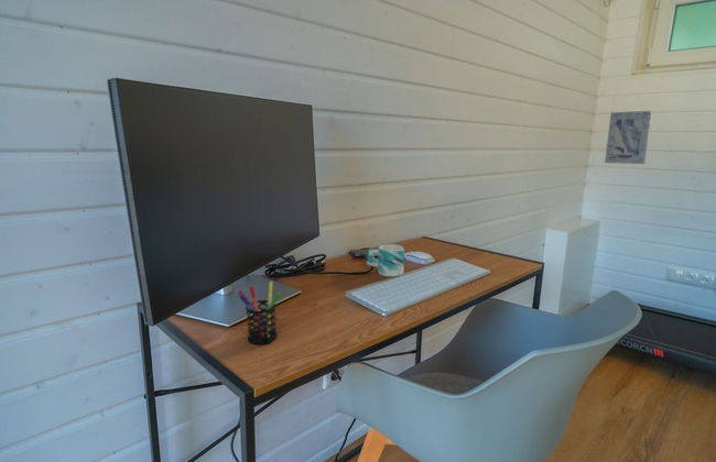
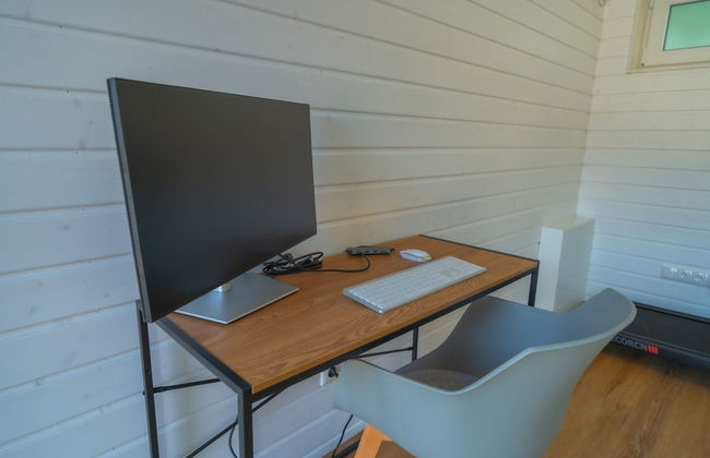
- mug [366,243,405,277]
- wall art [604,110,653,165]
- pen holder [236,280,282,345]
